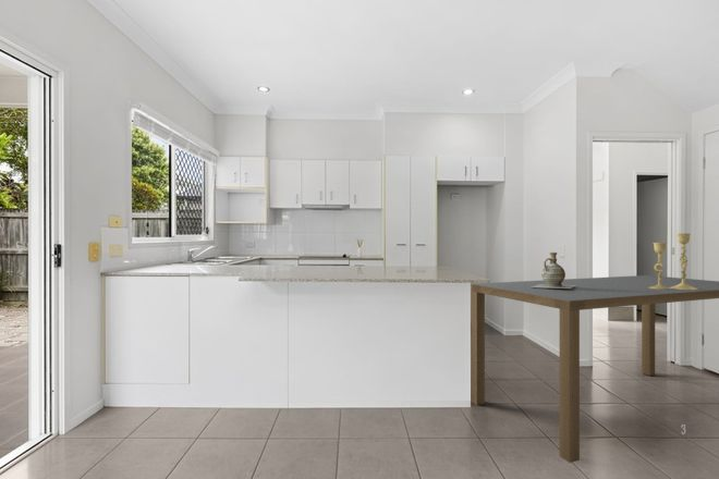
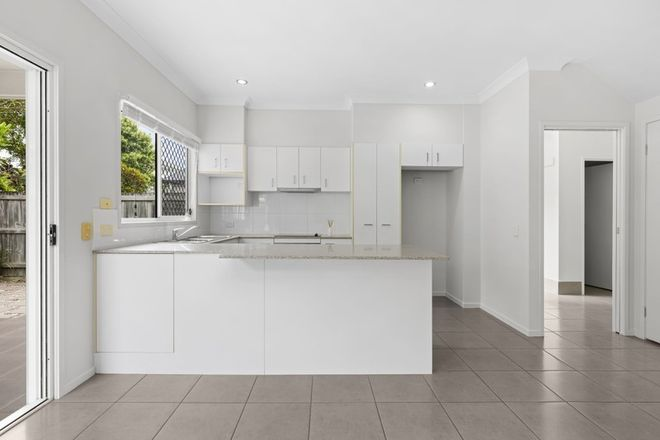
- dining table [470,274,719,464]
- ceramic jug [532,251,576,288]
- candlestick [649,232,698,290]
